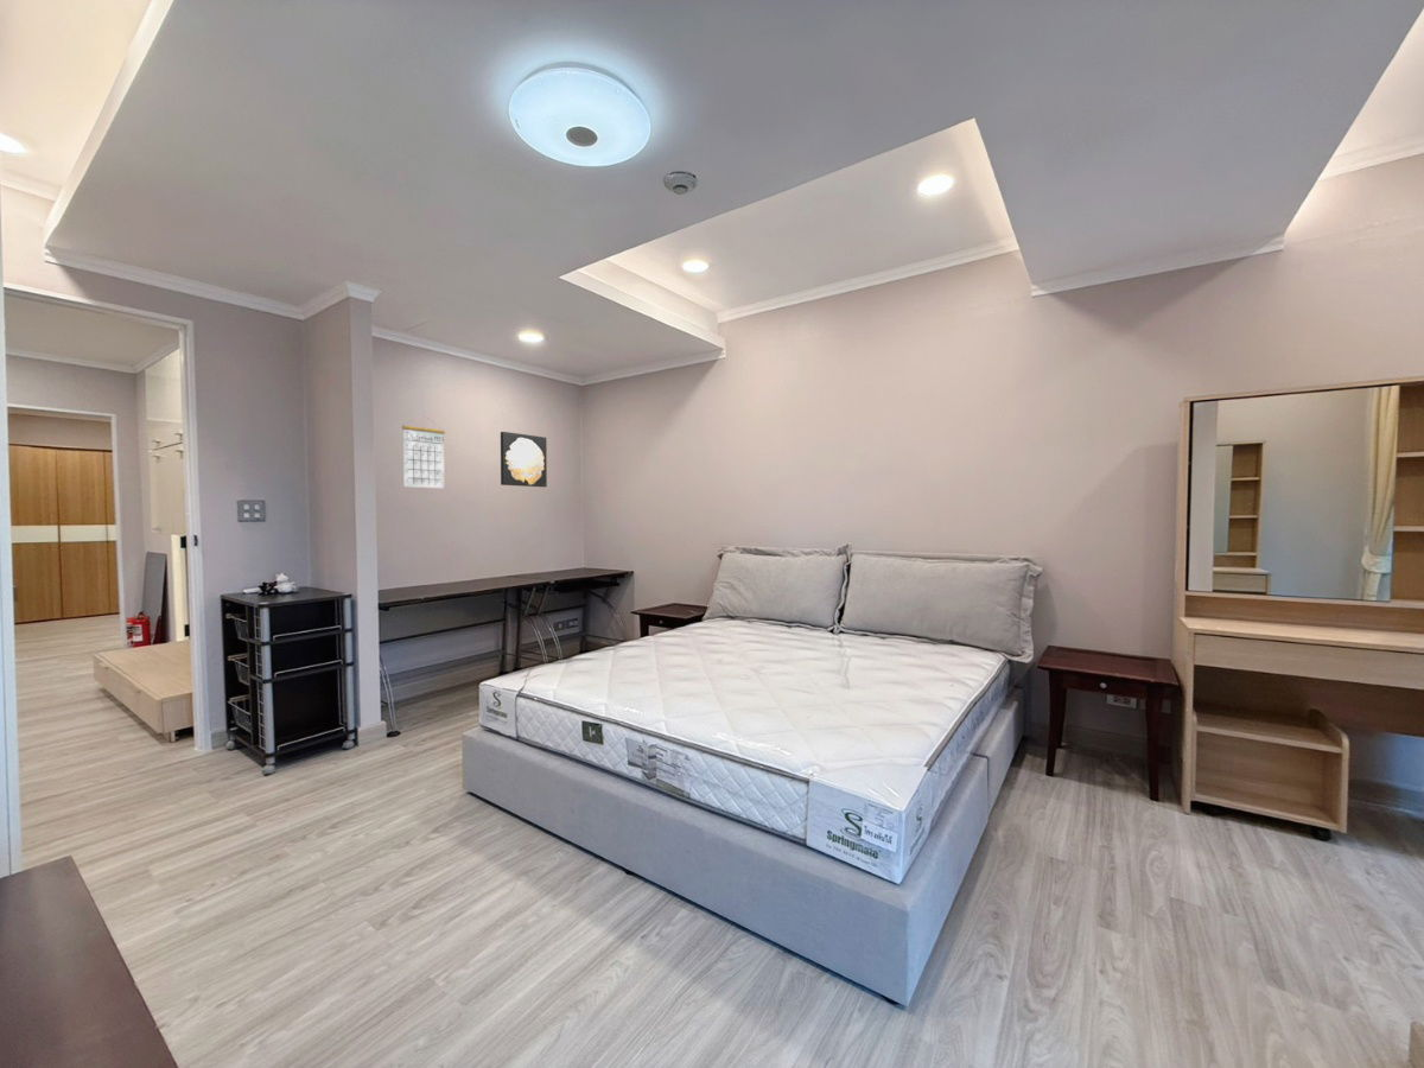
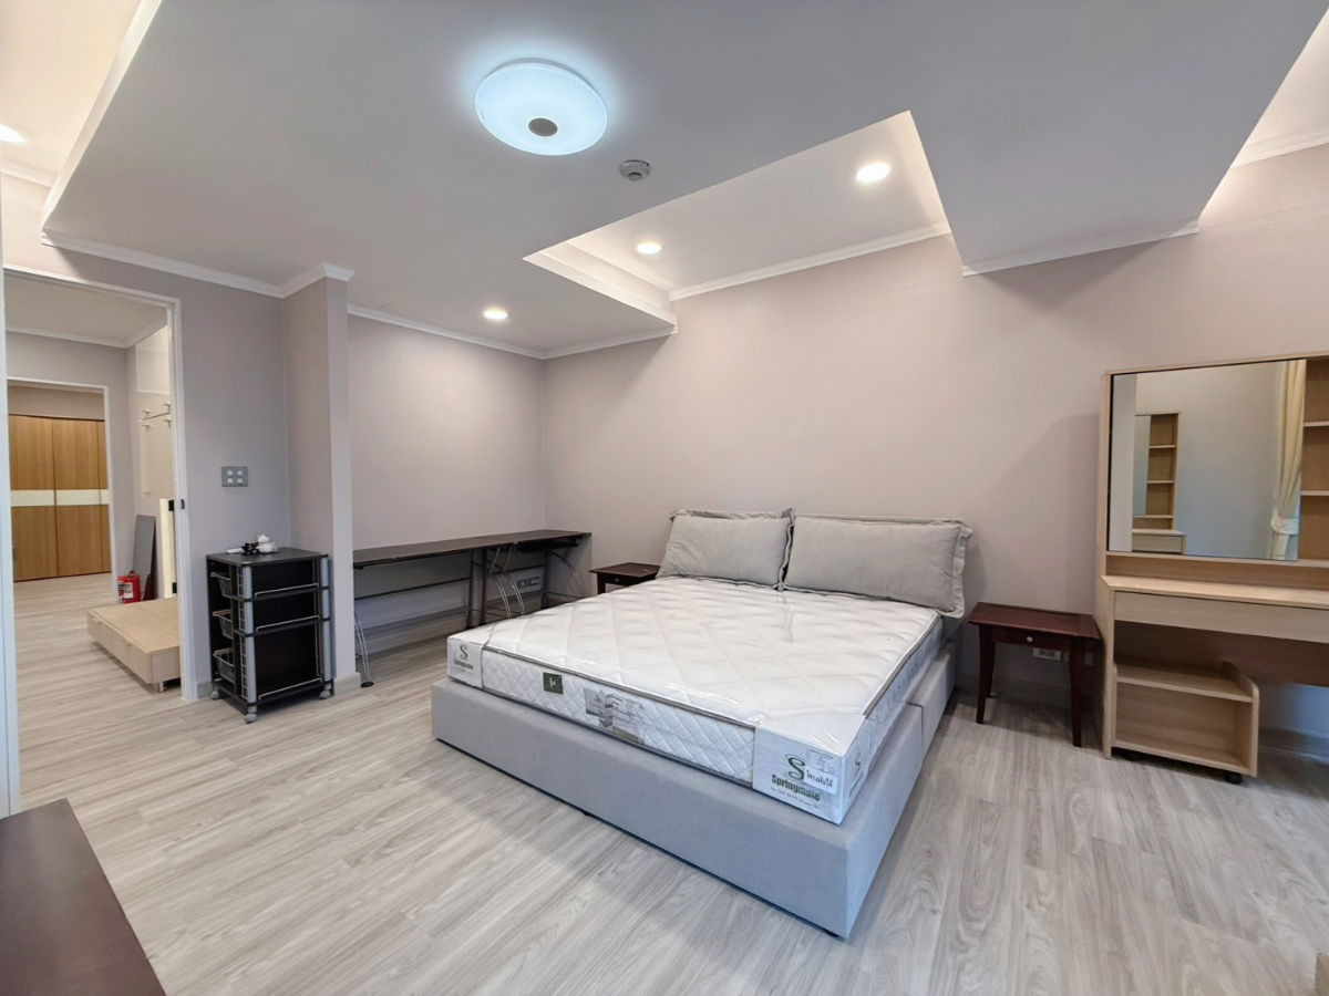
- calendar [401,415,446,489]
- wall art [500,431,548,488]
